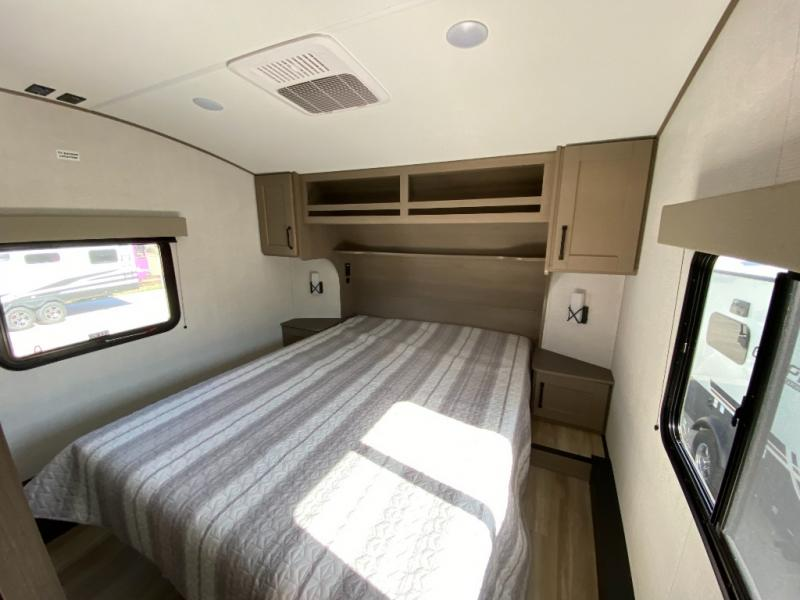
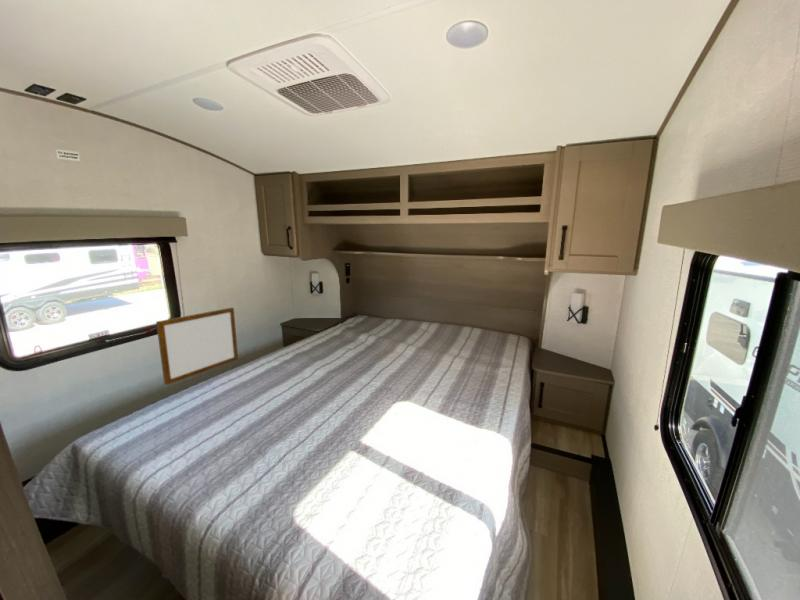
+ writing board [155,307,239,386]
